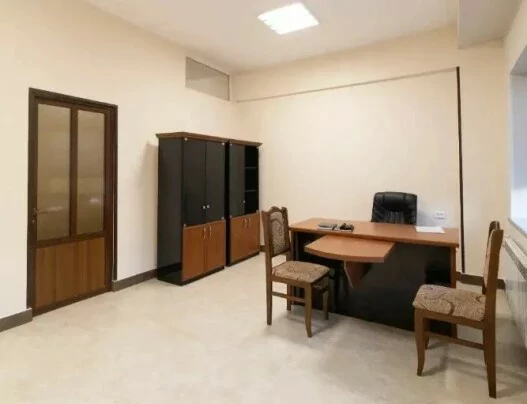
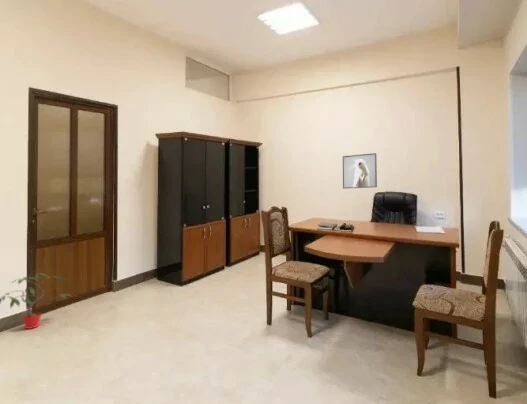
+ potted plant [0,272,72,330]
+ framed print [342,152,378,189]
